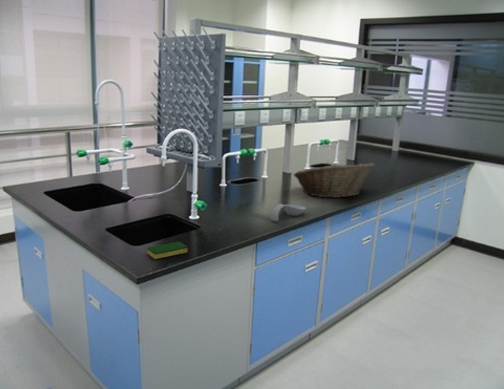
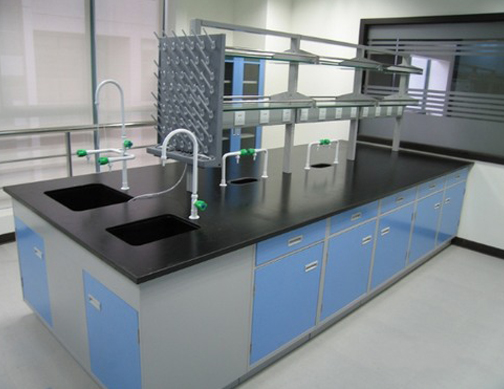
- fruit basket [292,161,376,199]
- spoon rest [269,203,307,222]
- dish sponge [146,241,188,260]
